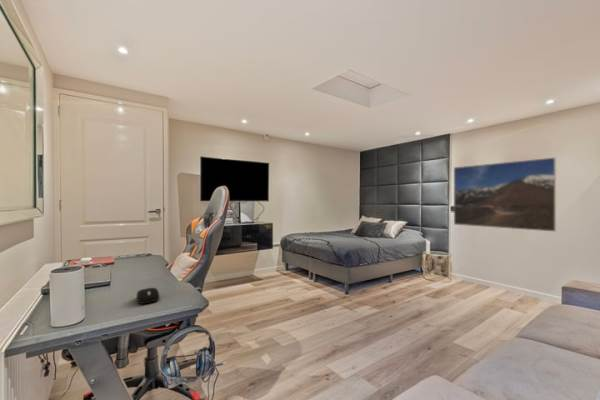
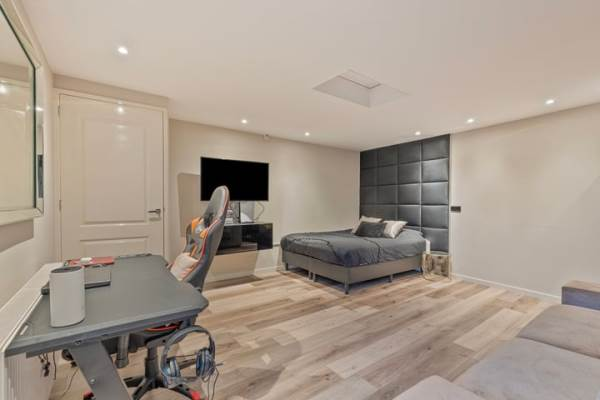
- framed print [453,157,557,233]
- computer mouse [136,287,160,305]
